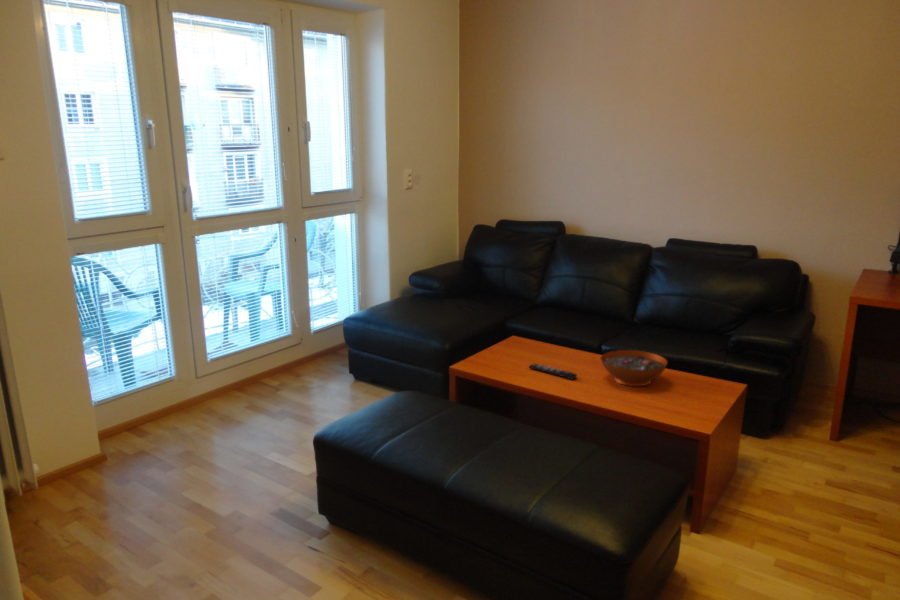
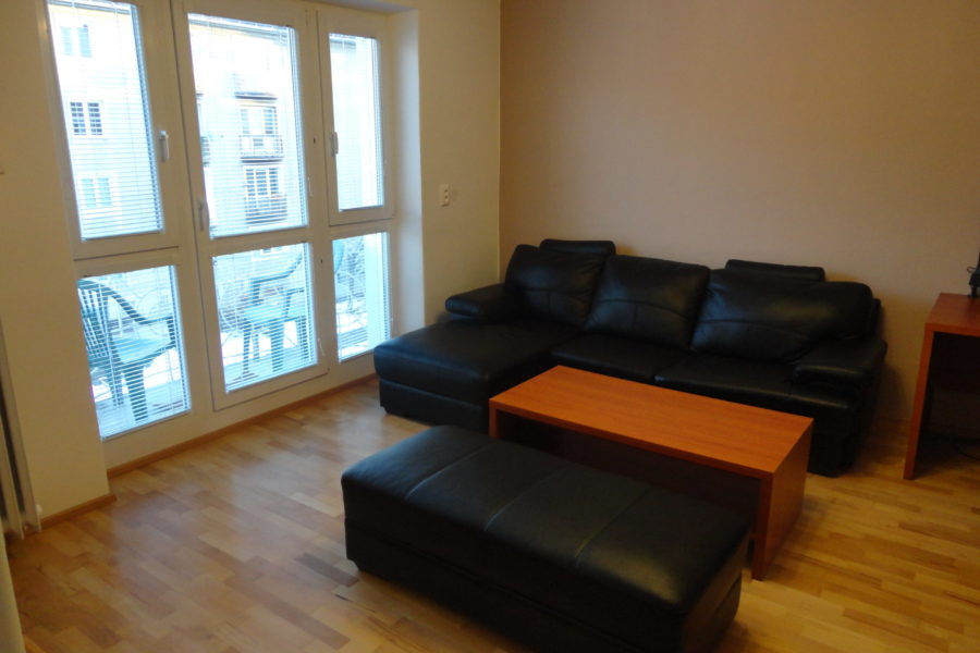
- decorative bowl [599,349,668,387]
- remote control [528,363,578,381]
